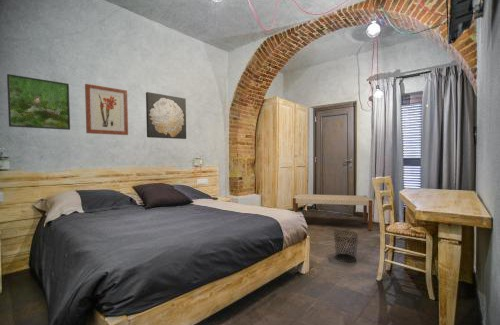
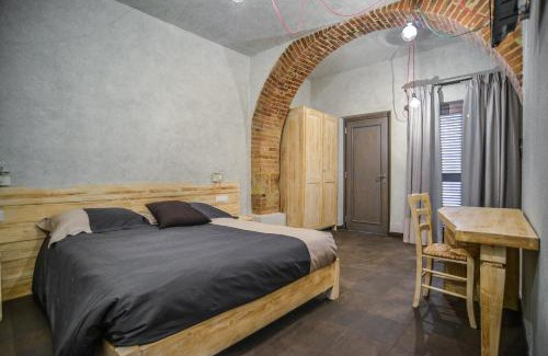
- waste bin [332,229,359,263]
- wall art [145,91,187,140]
- wall art [84,83,129,136]
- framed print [6,73,71,131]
- bench [292,193,373,232]
